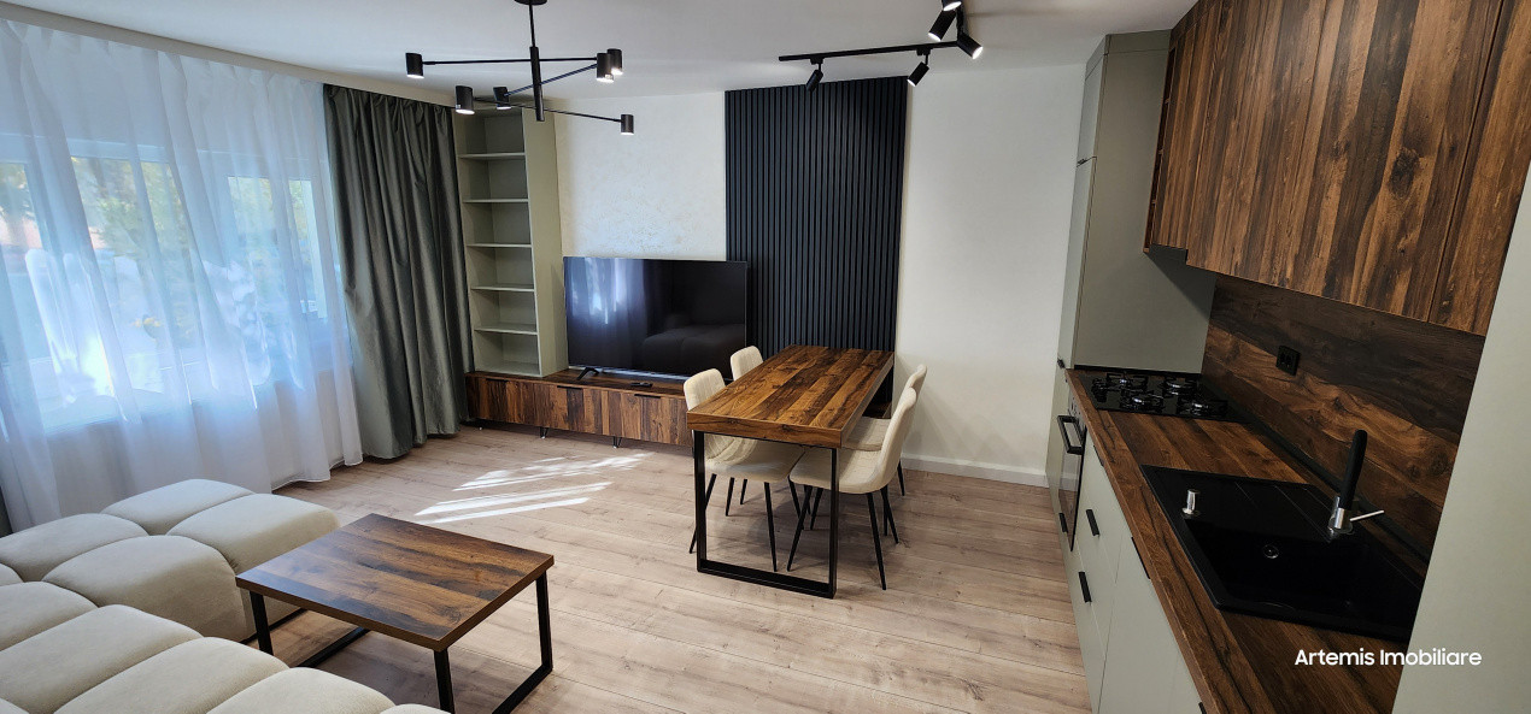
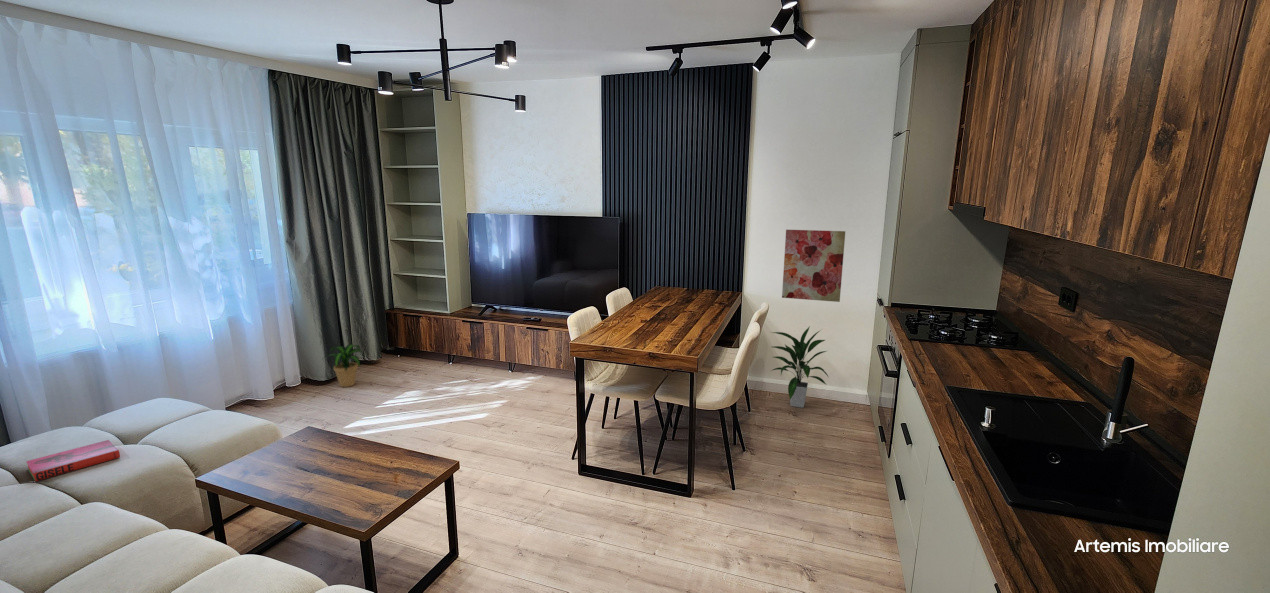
+ indoor plant [770,325,830,409]
+ hardback book [26,439,121,482]
+ potted plant [323,343,365,388]
+ wall art [781,229,846,303]
